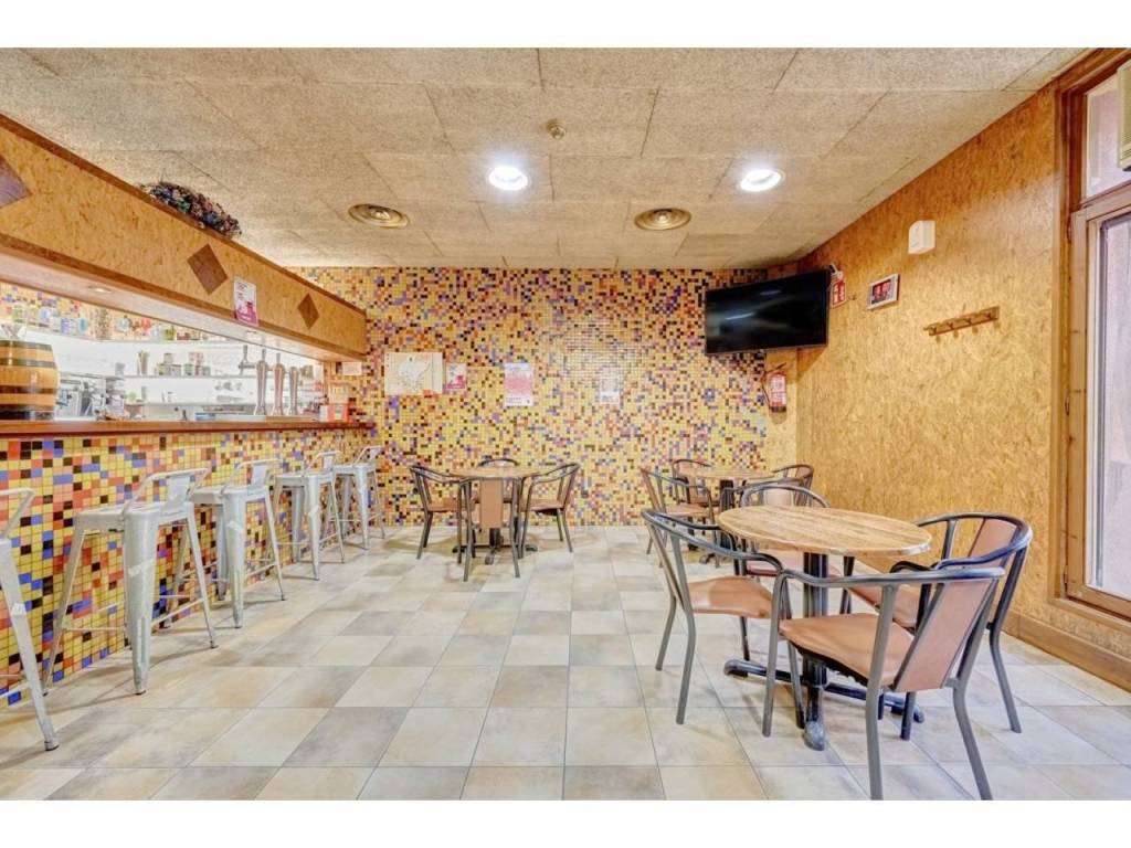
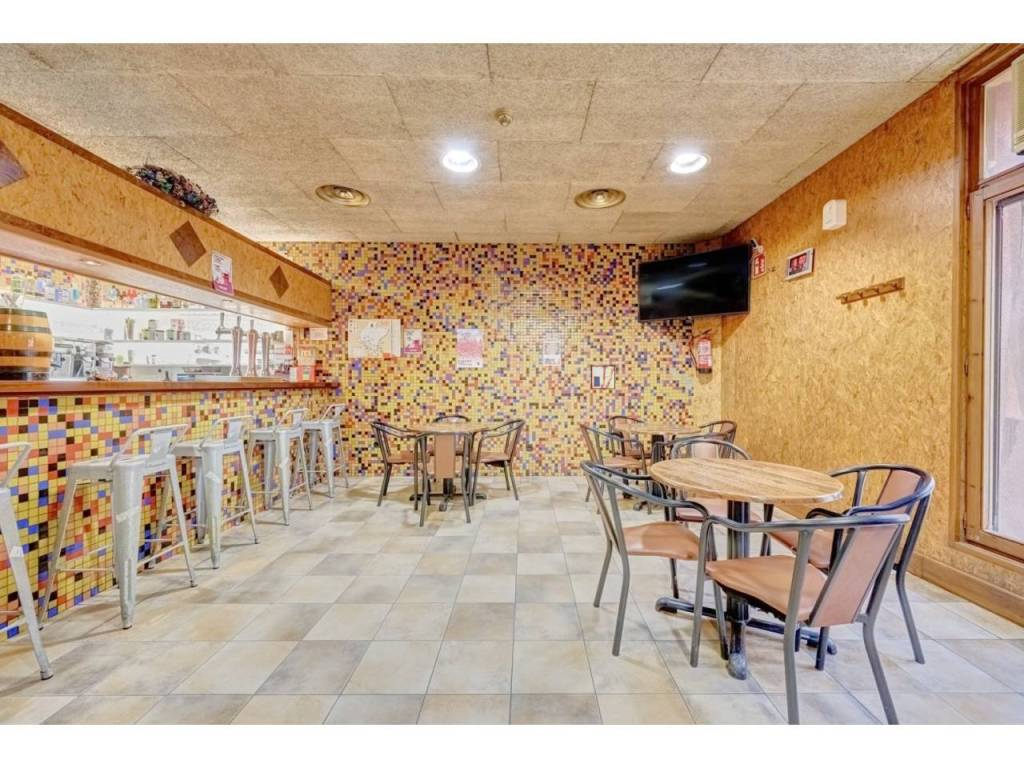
+ wall art [590,364,616,390]
